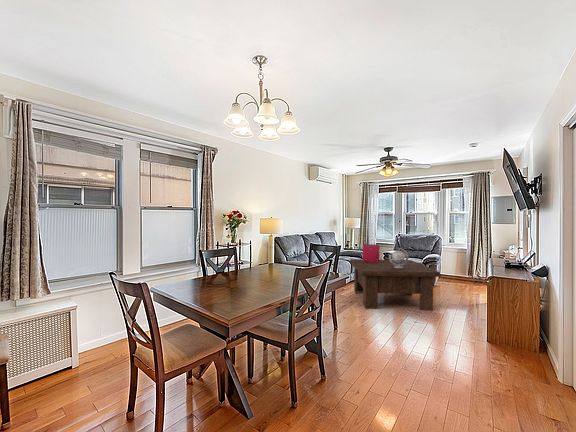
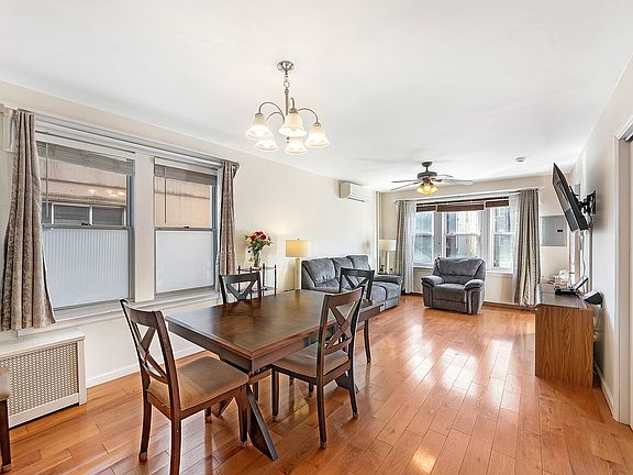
- decorative globe [388,247,409,268]
- storage bin [362,243,380,263]
- coffee table [349,258,441,311]
